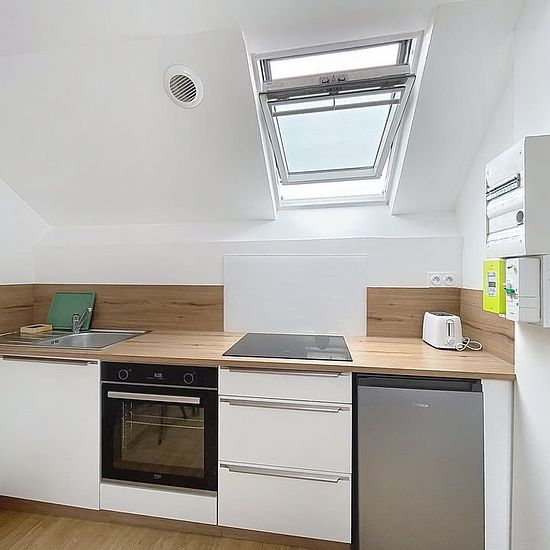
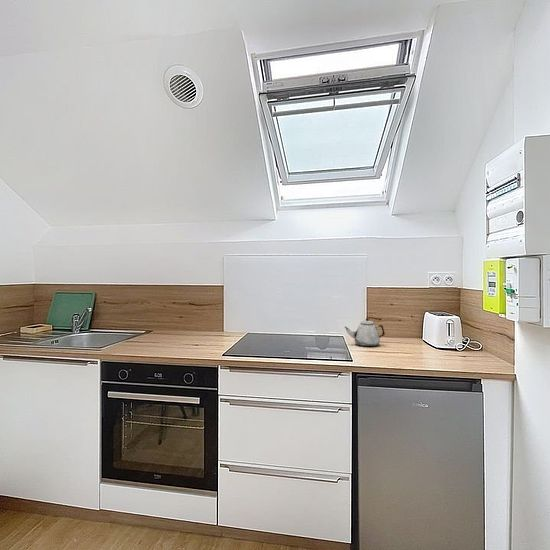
+ teapot [344,318,386,347]
